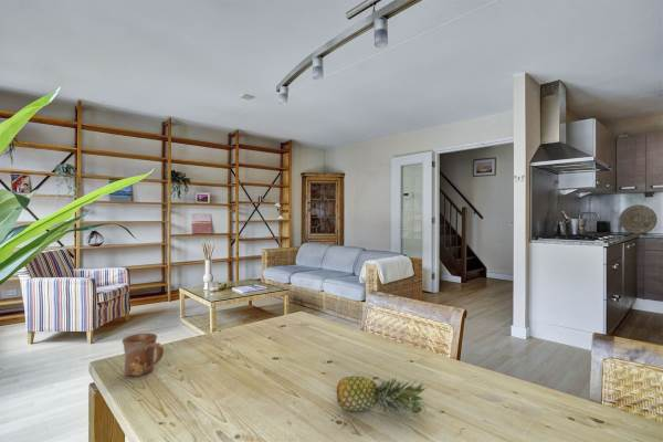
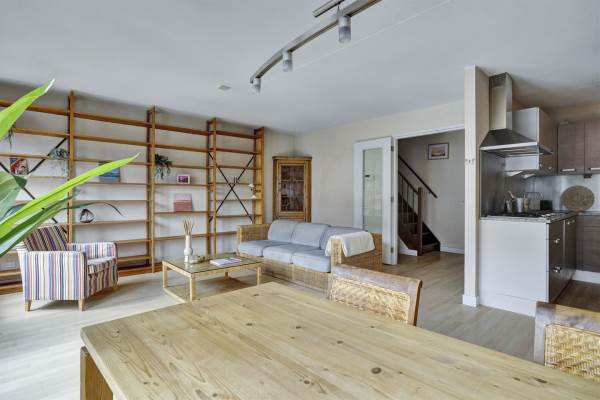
- mug [122,333,165,377]
- fruit [336,375,430,418]
